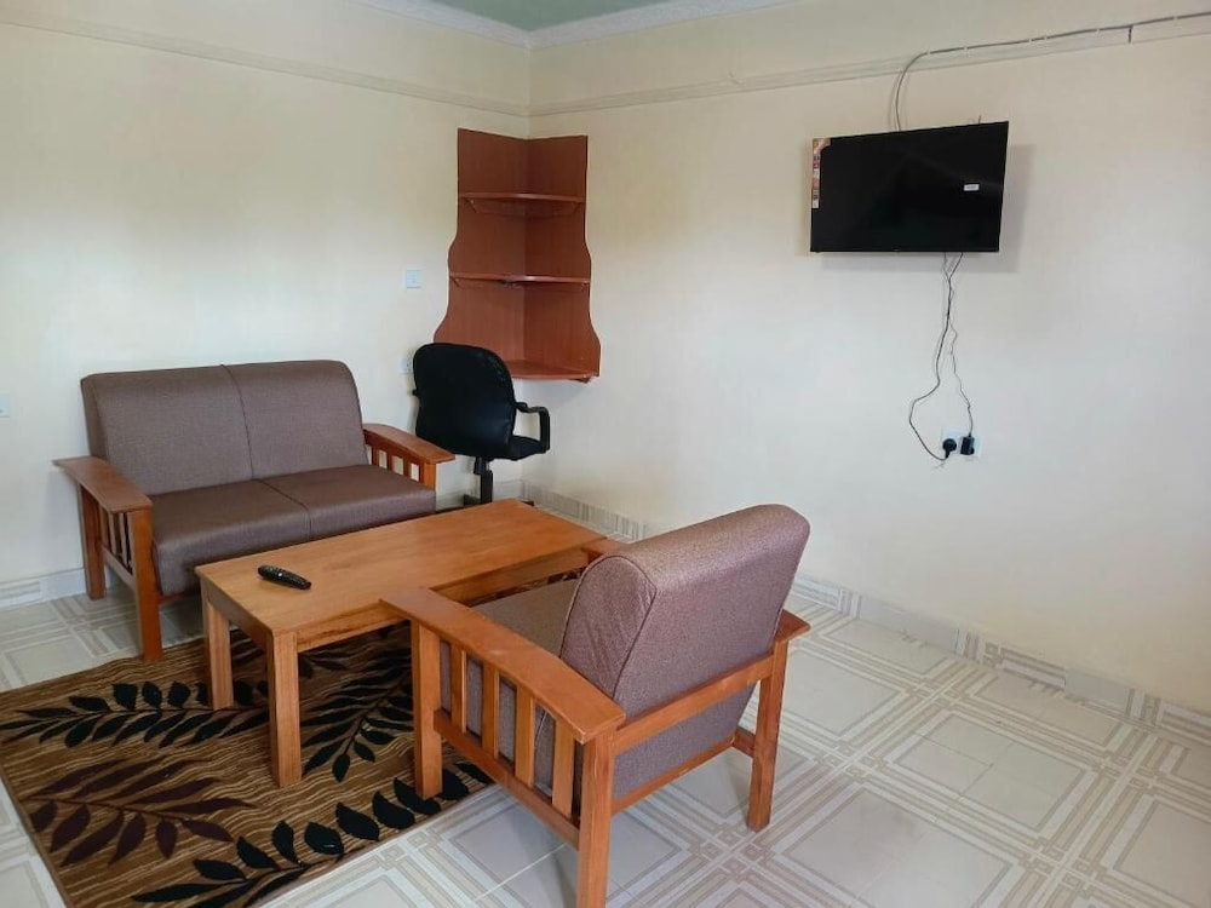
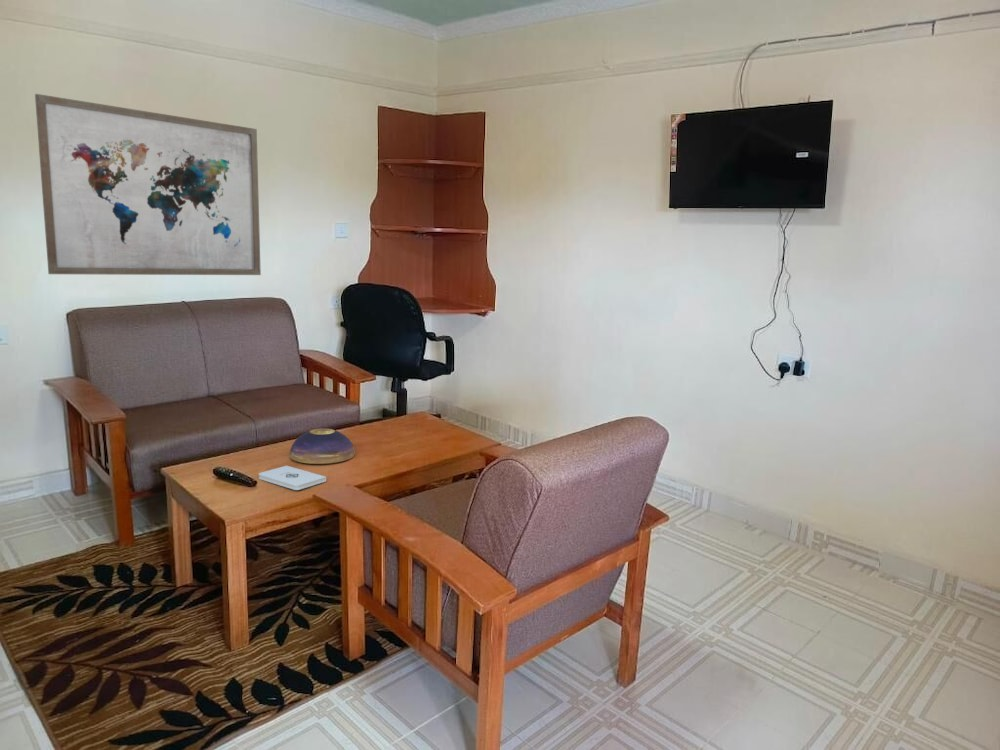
+ wall art [34,93,262,276]
+ decorative bowl [288,428,356,465]
+ notepad [258,465,327,491]
